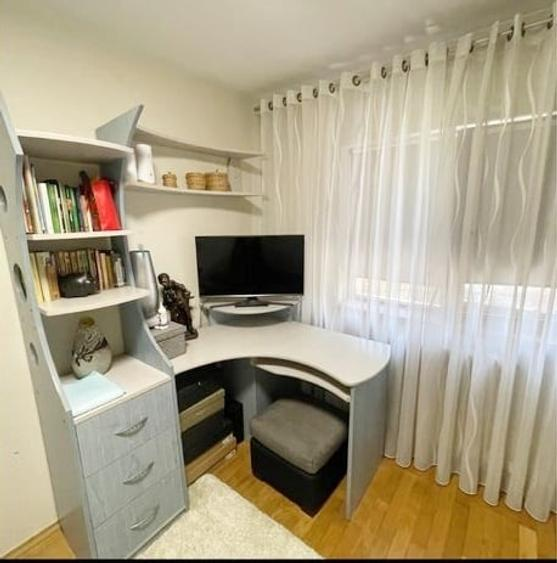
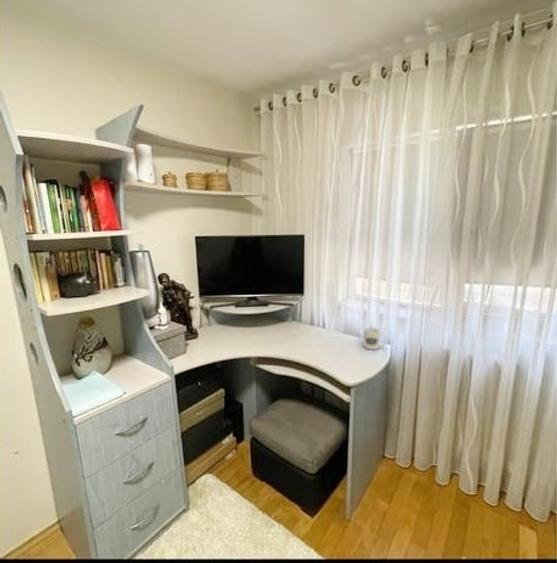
+ mug [363,327,387,351]
